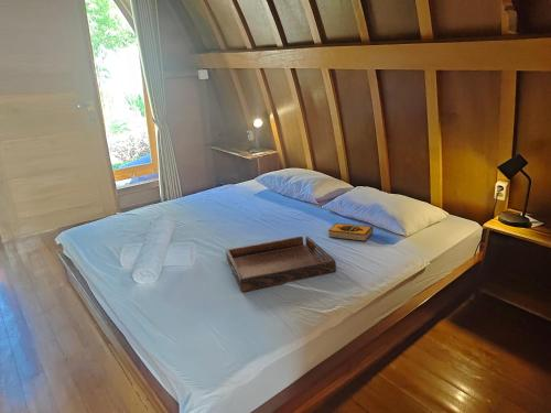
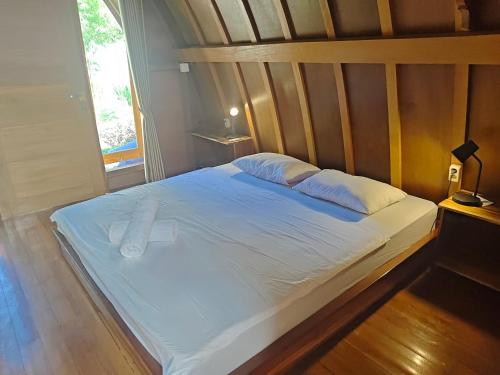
- serving tray [225,236,337,293]
- hardback book [327,222,375,242]
